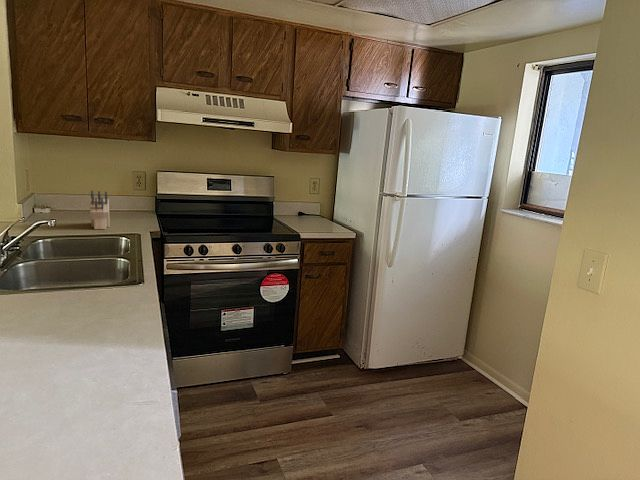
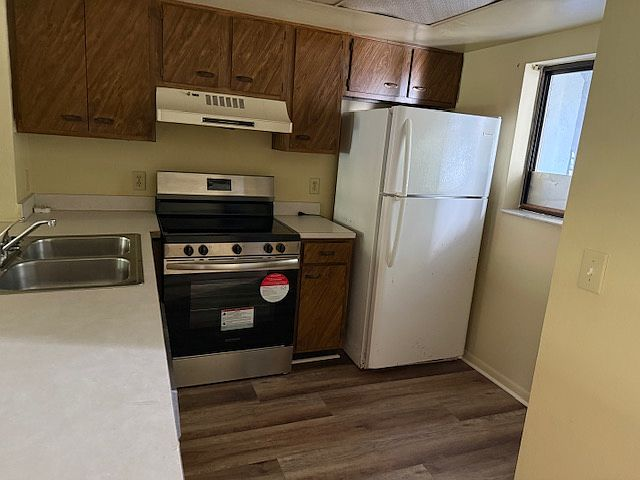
- knife block [89,190,110,230]
